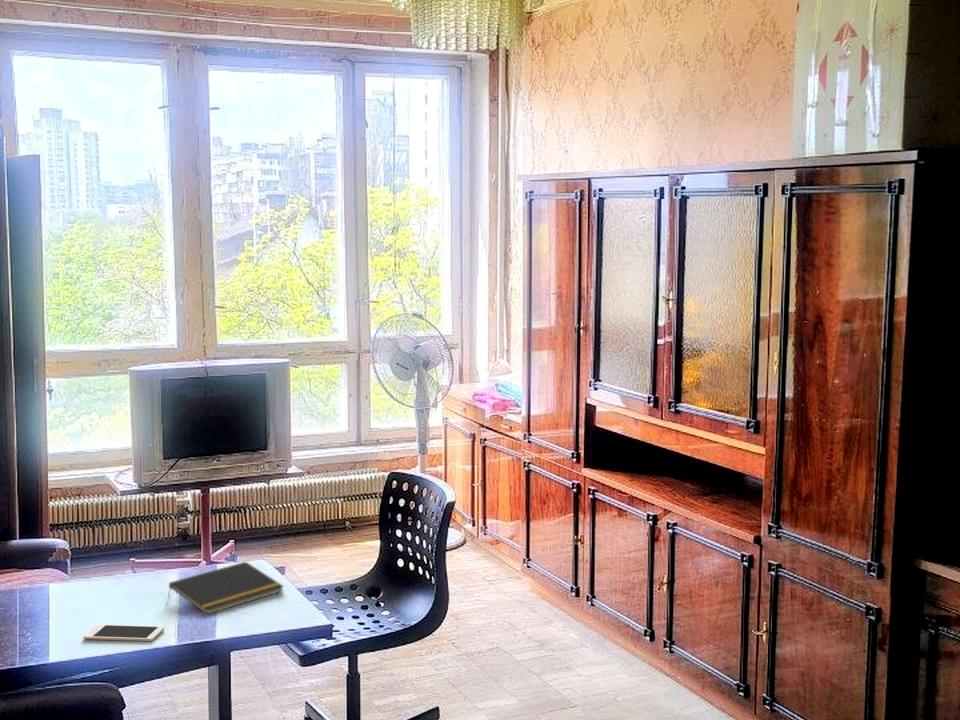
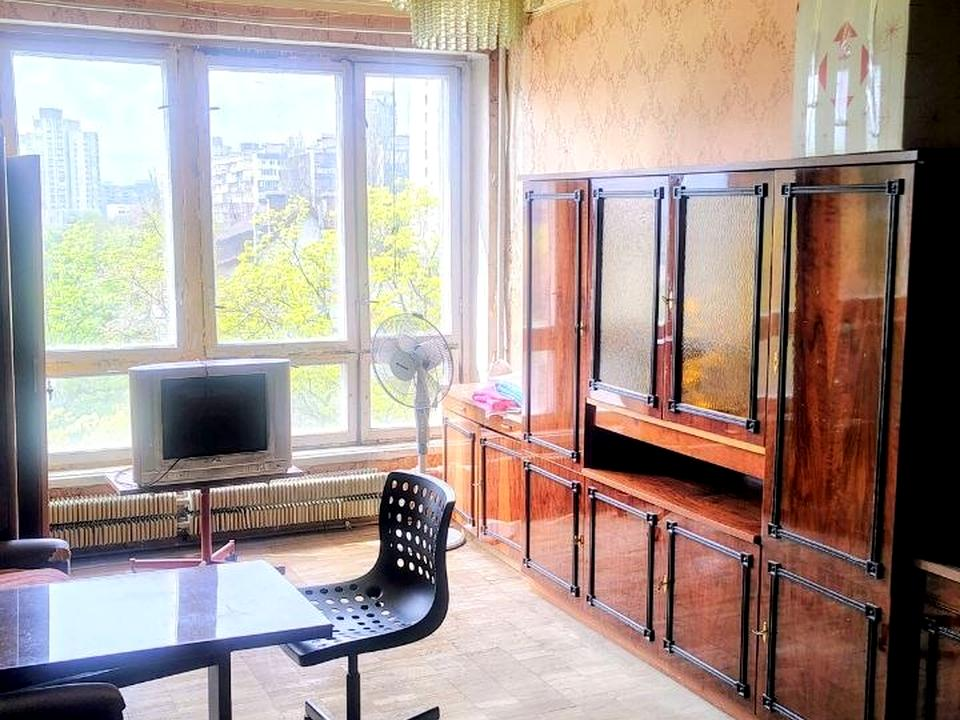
- cell phone [82,624,165,642]
- notepad [167,561,285,615]
